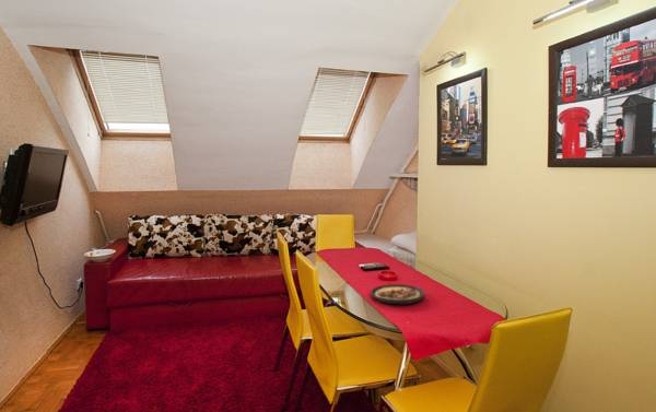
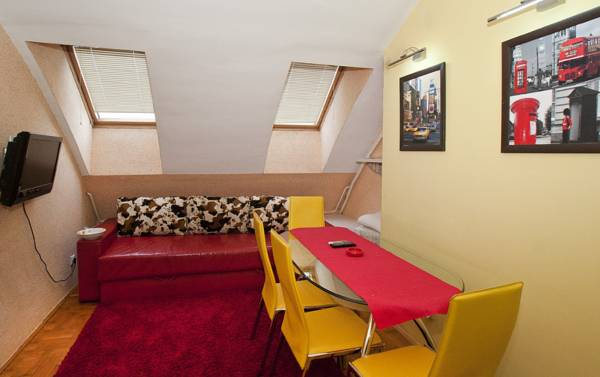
- plate [370,283,425,305]
